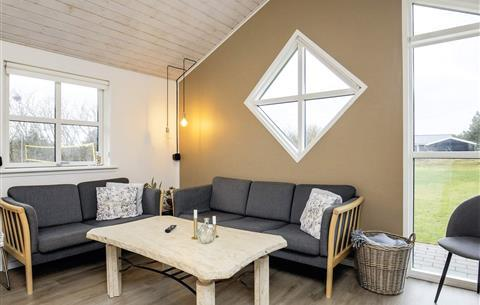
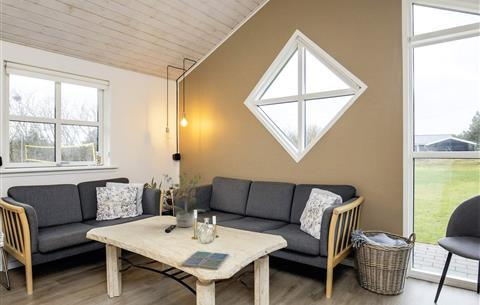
+ drink coaster [180,250,230,270]
+ potted plant [162,171,206,228]
